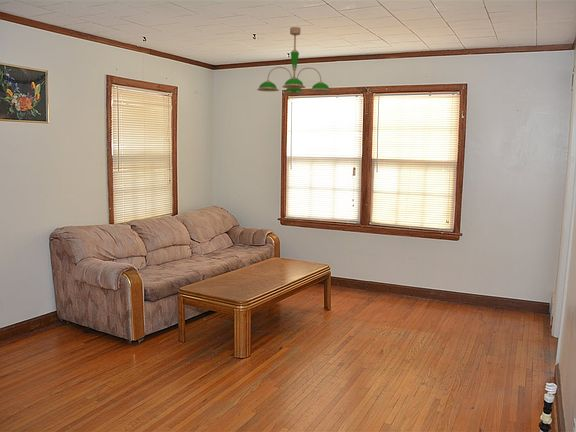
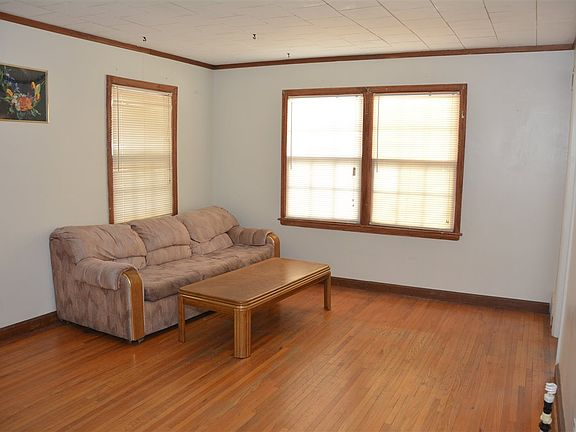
- ceiling light fixture [256,26,332,96]
